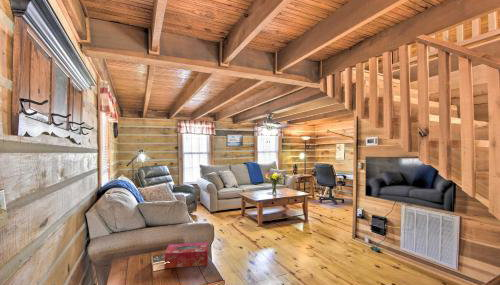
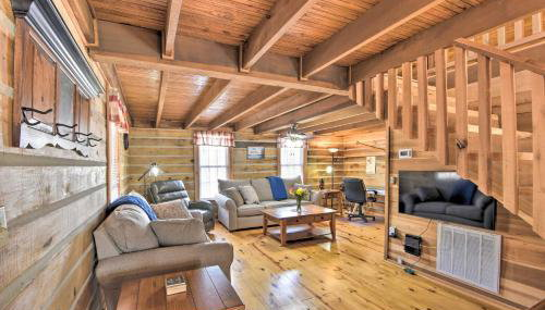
- tissue box [163,241,209,269]
